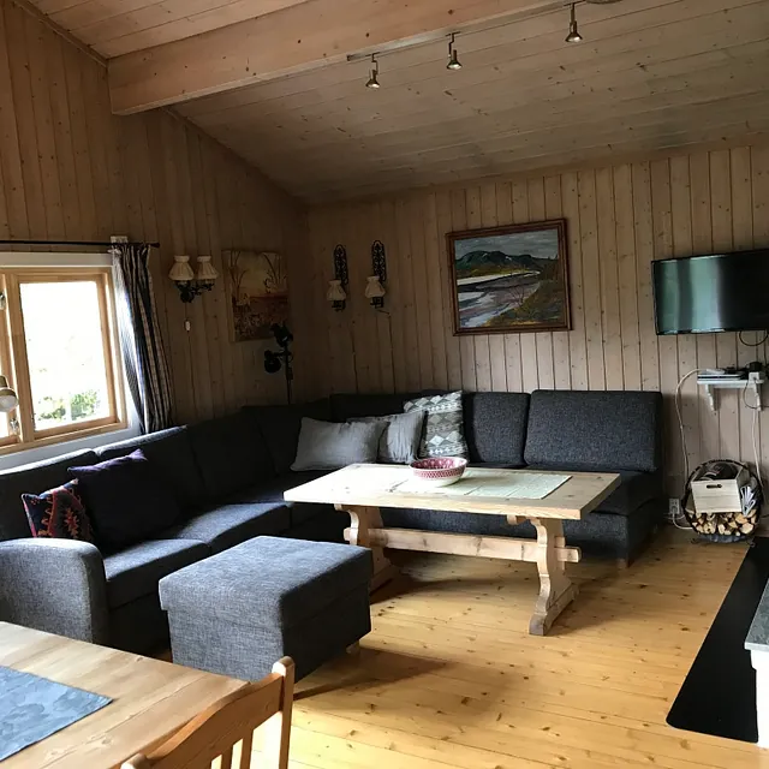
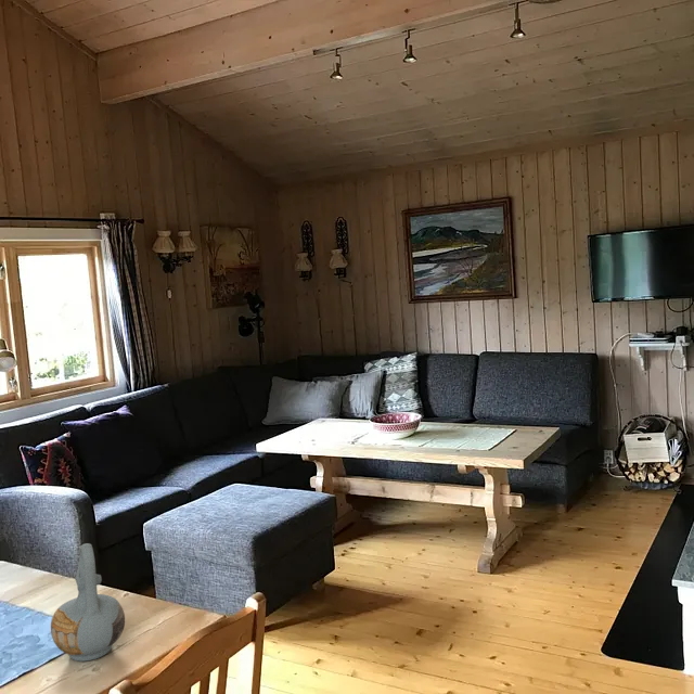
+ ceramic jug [50,542,126,663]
